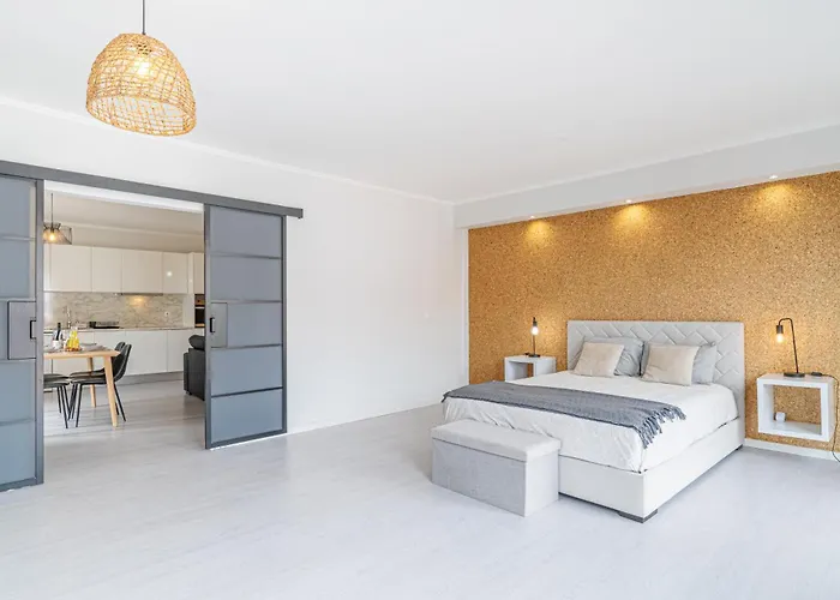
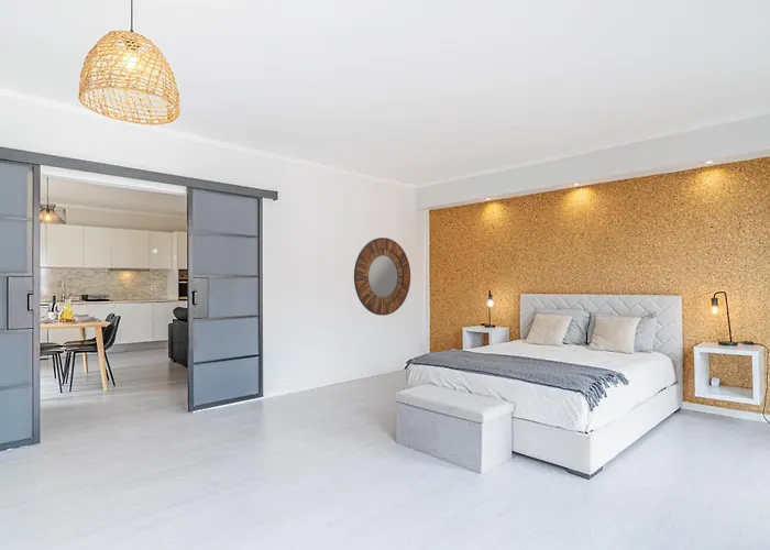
+ home mirror [353,237,411,317]
